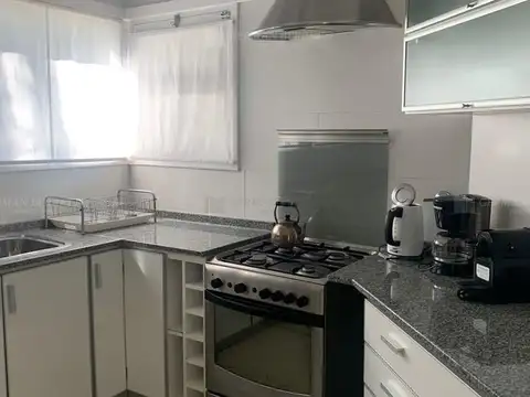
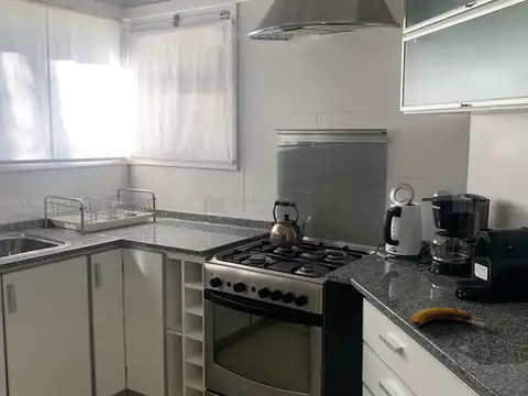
+ banana [410,306,485,327]
